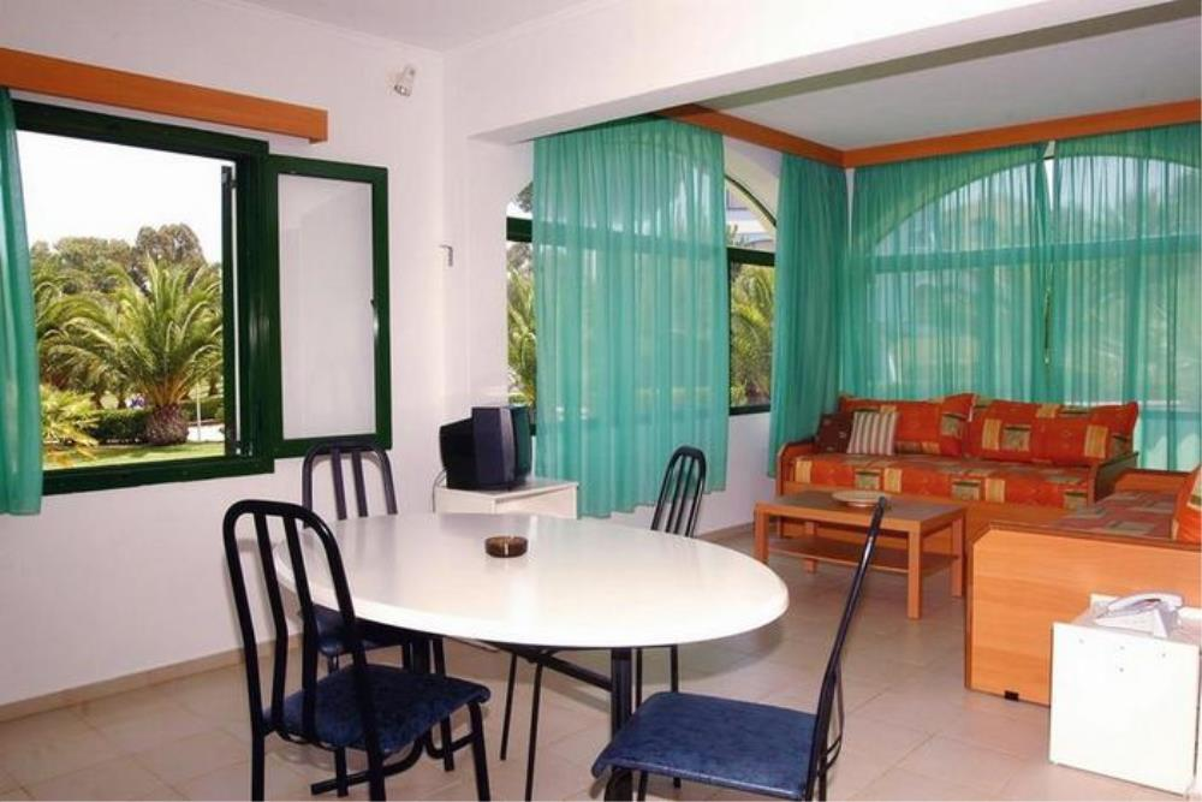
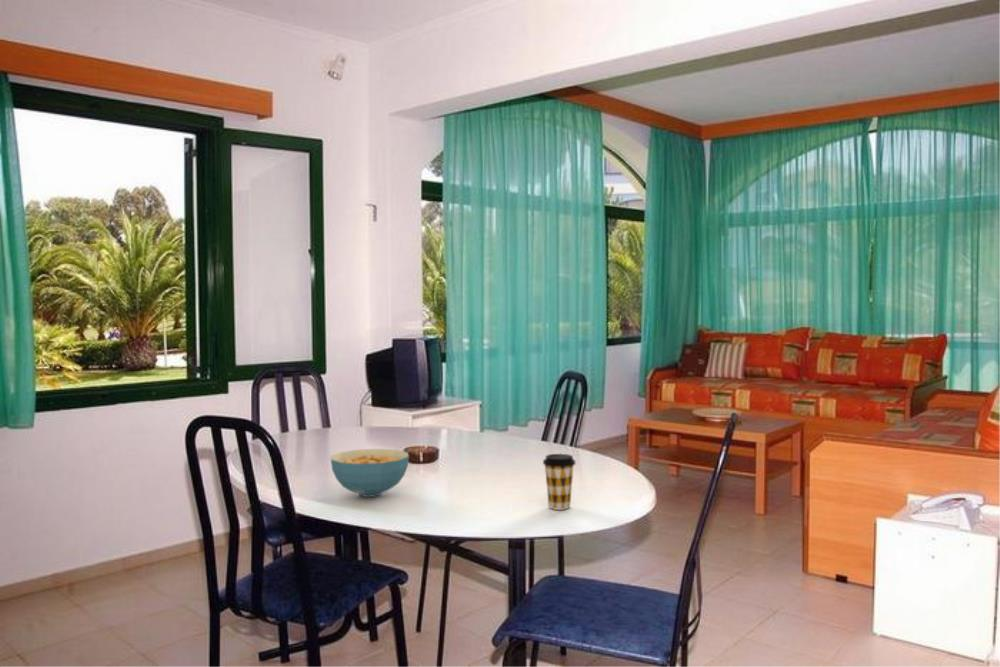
+ cereal bowl [330,448,410,498]
+ coffee cup [542,453,577,511]
